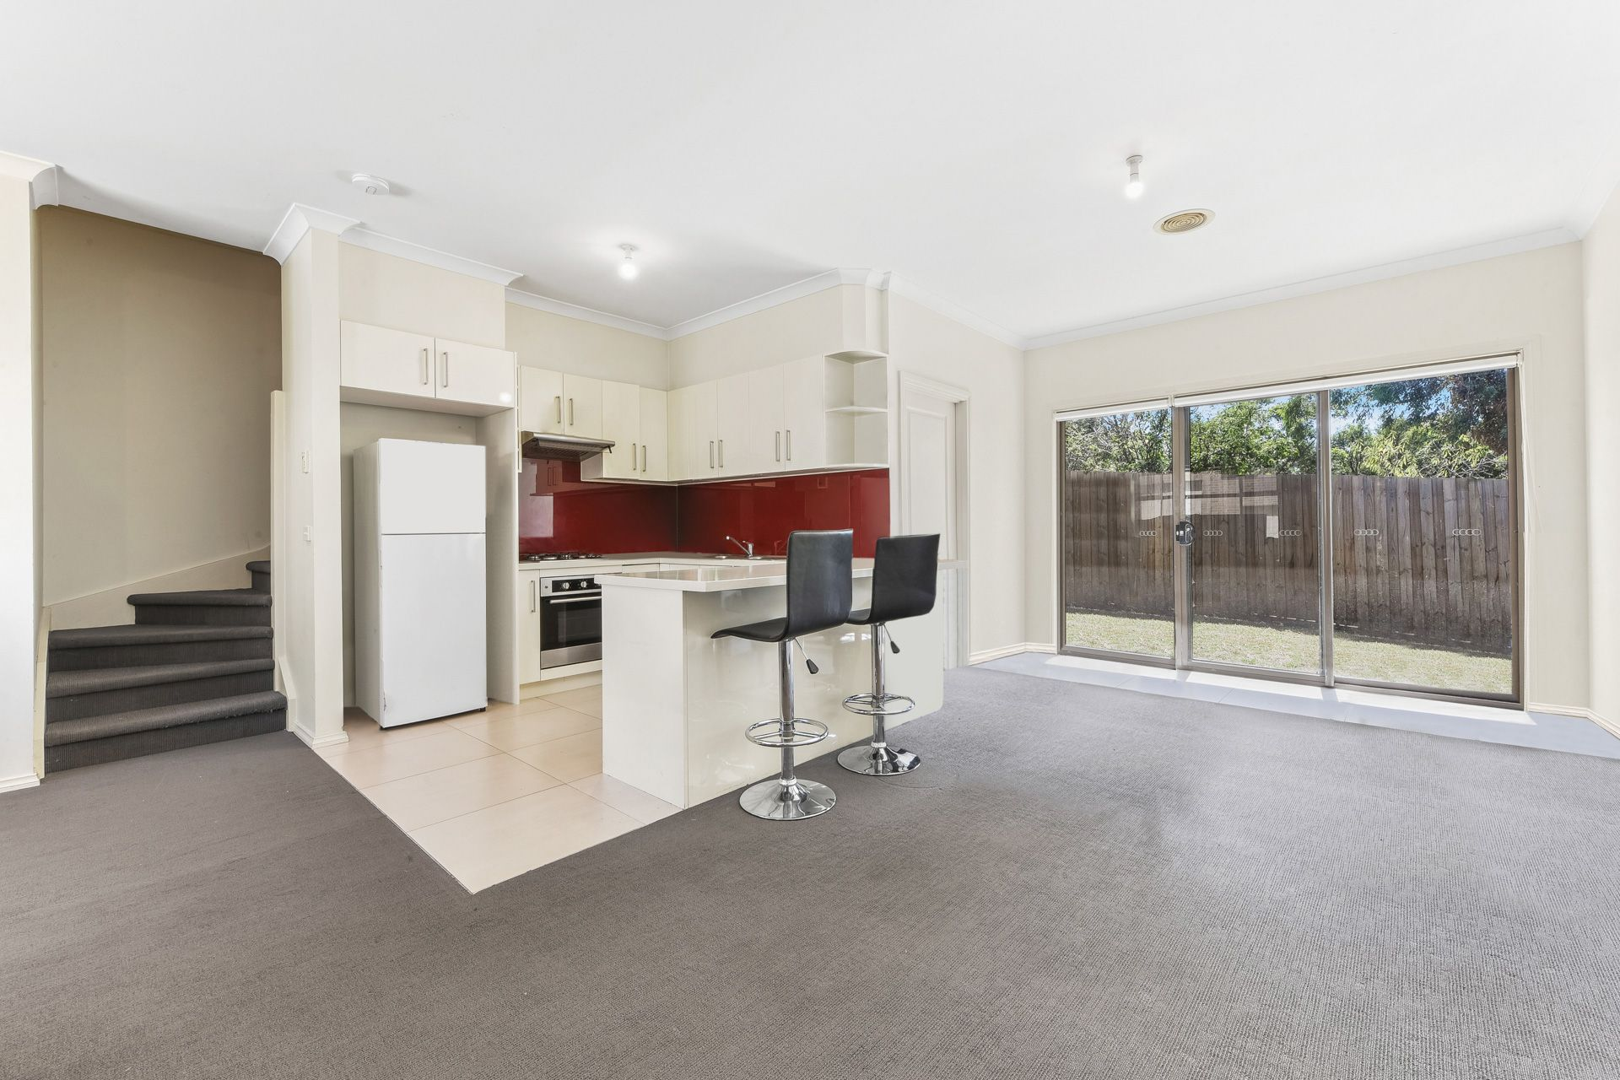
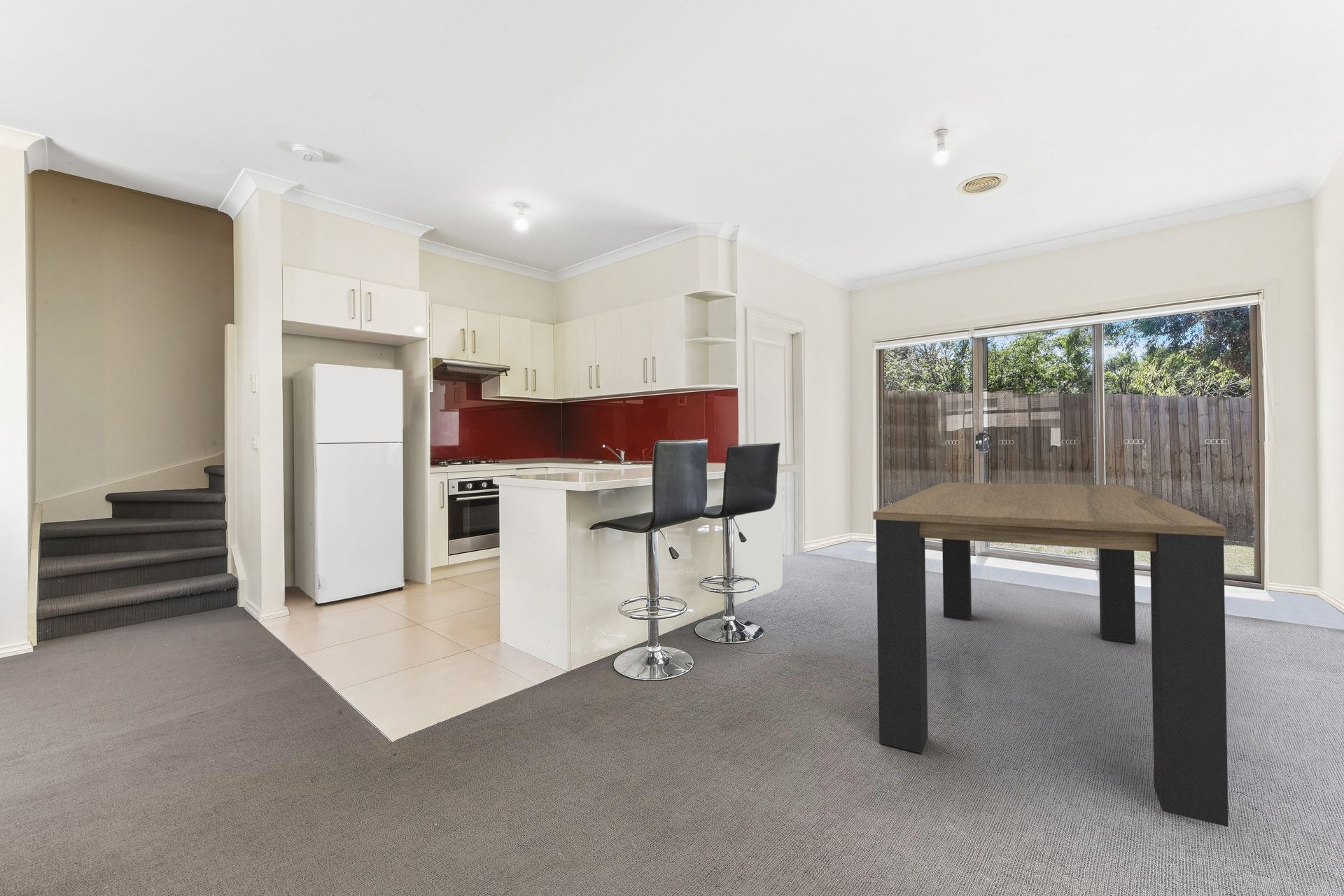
+ dining table [872,482,1229,827]
